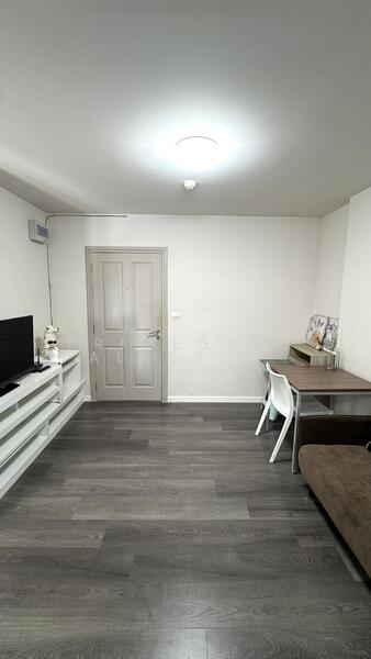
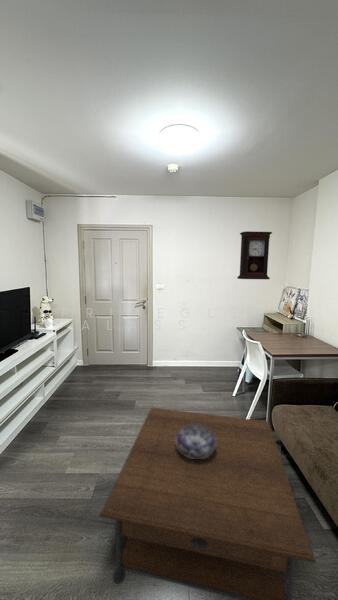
+ pendulum clock [237,230,273,280]
+ decorative bowl [175,425,216,459]
+ coffee table [98,406,317,600]
